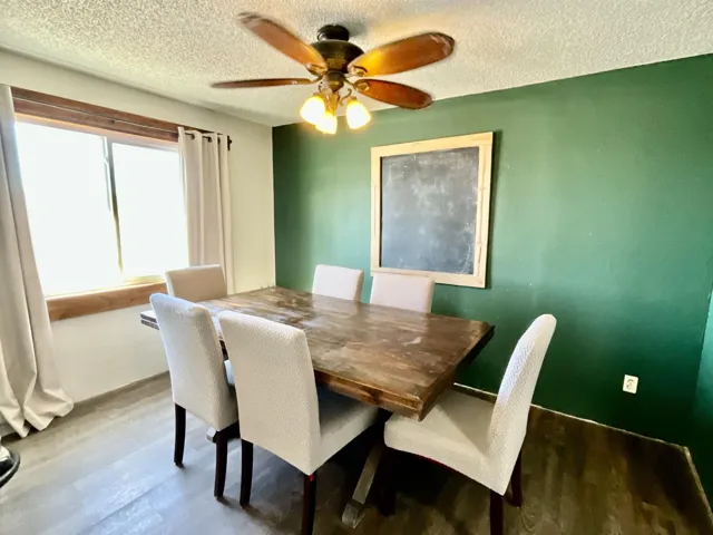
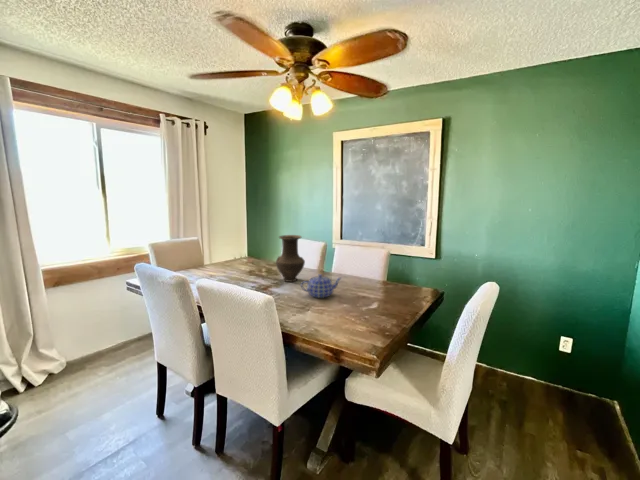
+ teapot [299,273,343,299]
+ vase [275,234,306,283]
